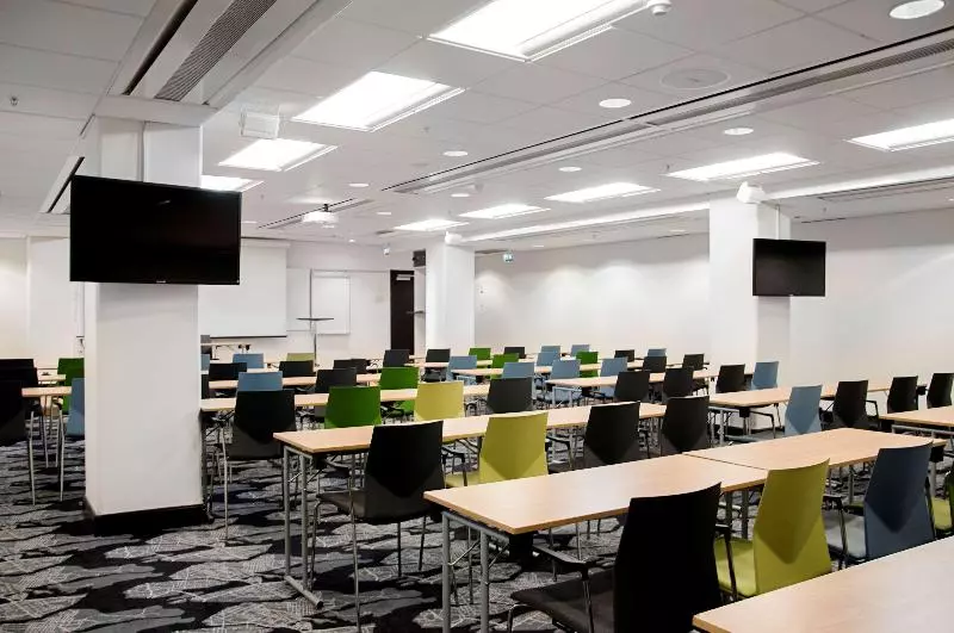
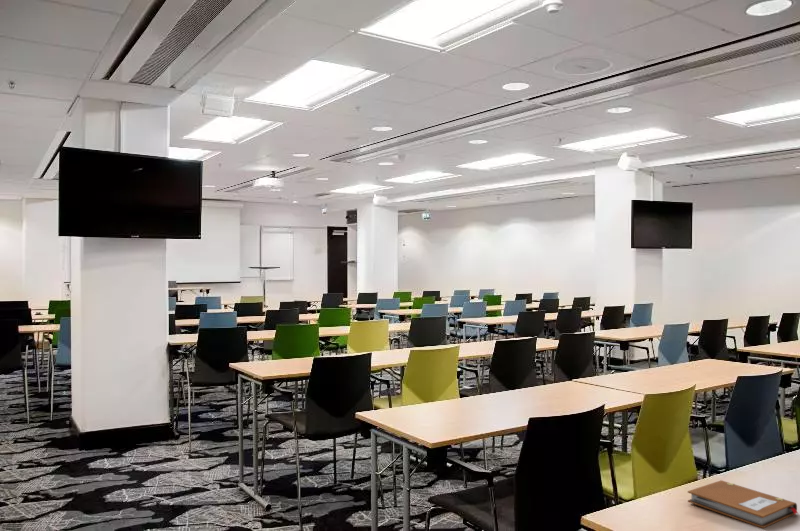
+ notebook [687,479,799,529]
